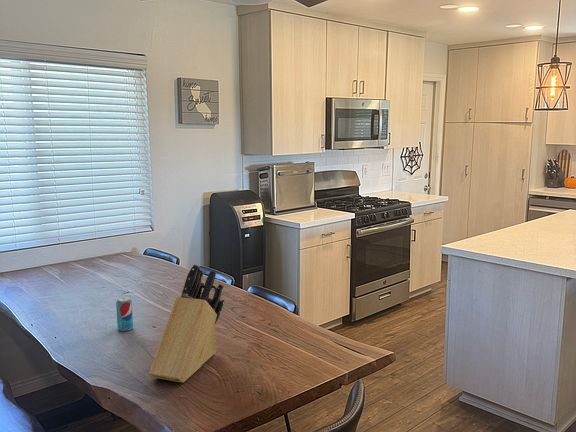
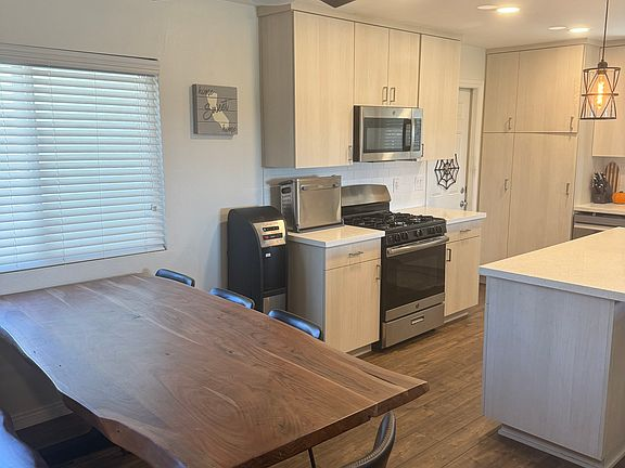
- knife block [148,263,225,383]
- beverage can [115,296,134,332]
